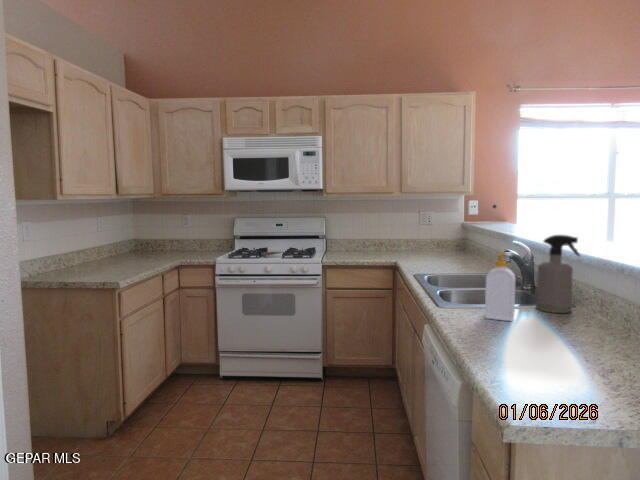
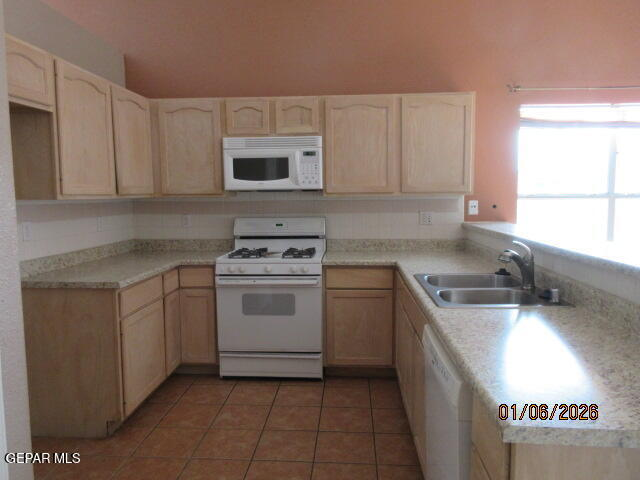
- spray bottle [535,234,582,314]
- soap bottle [484,252,516,322]
